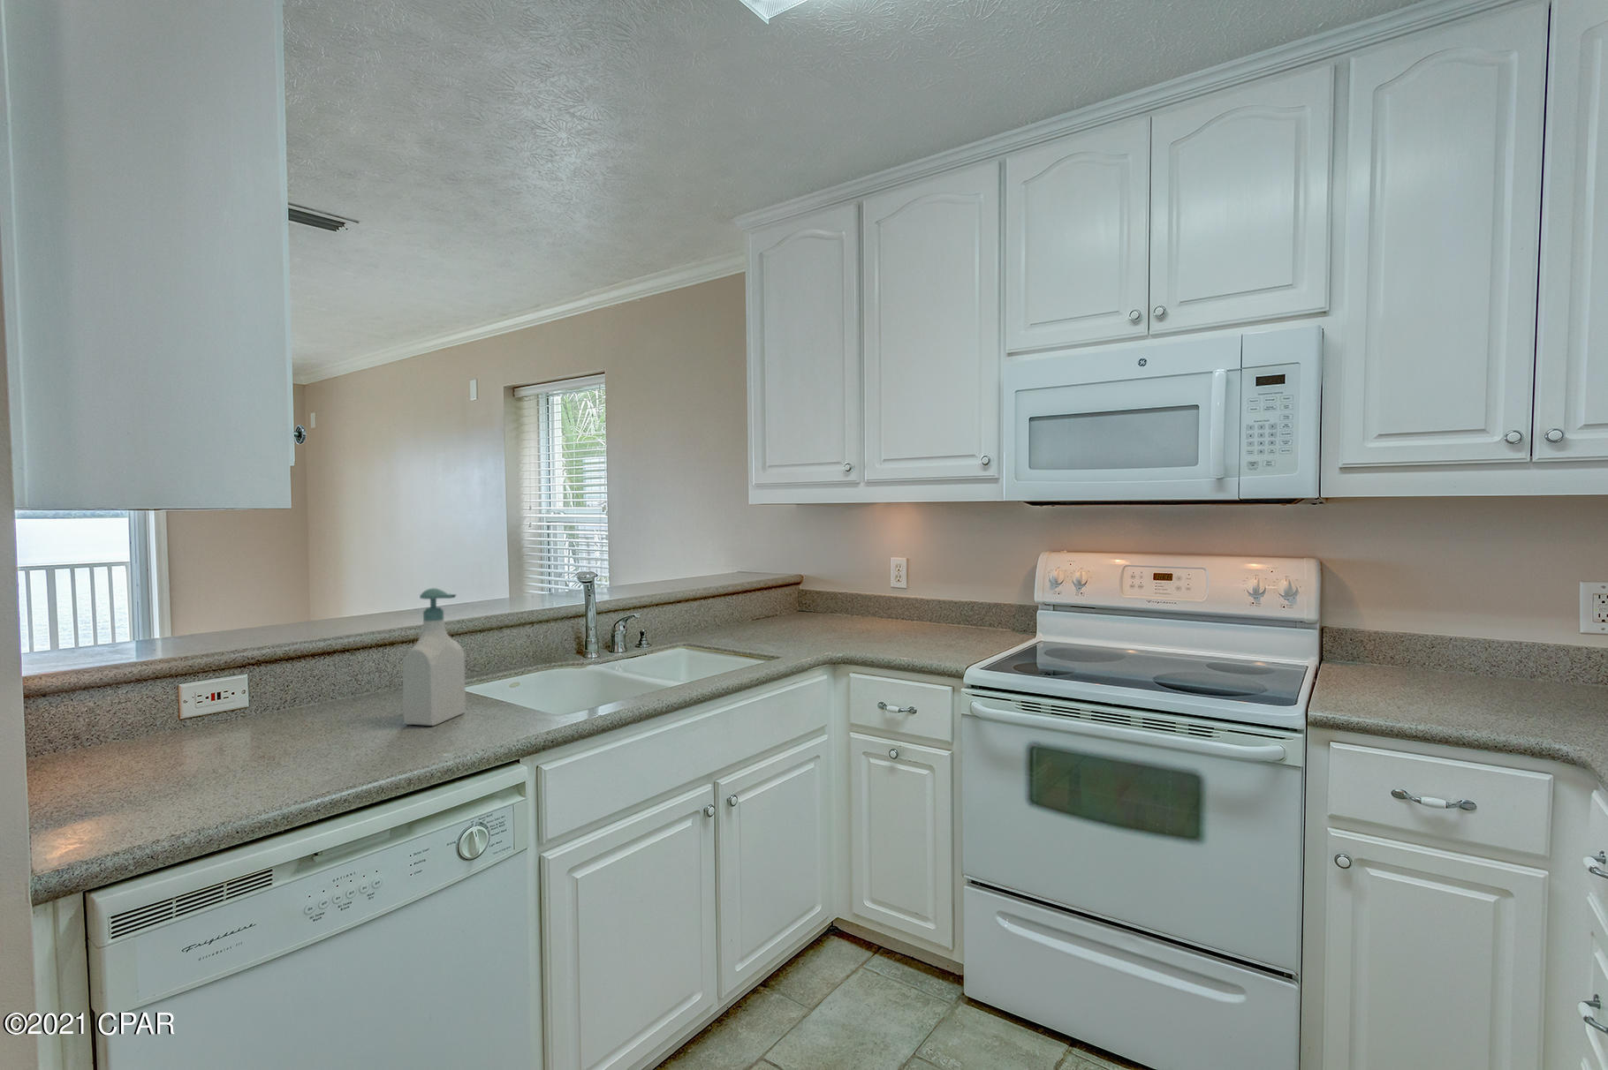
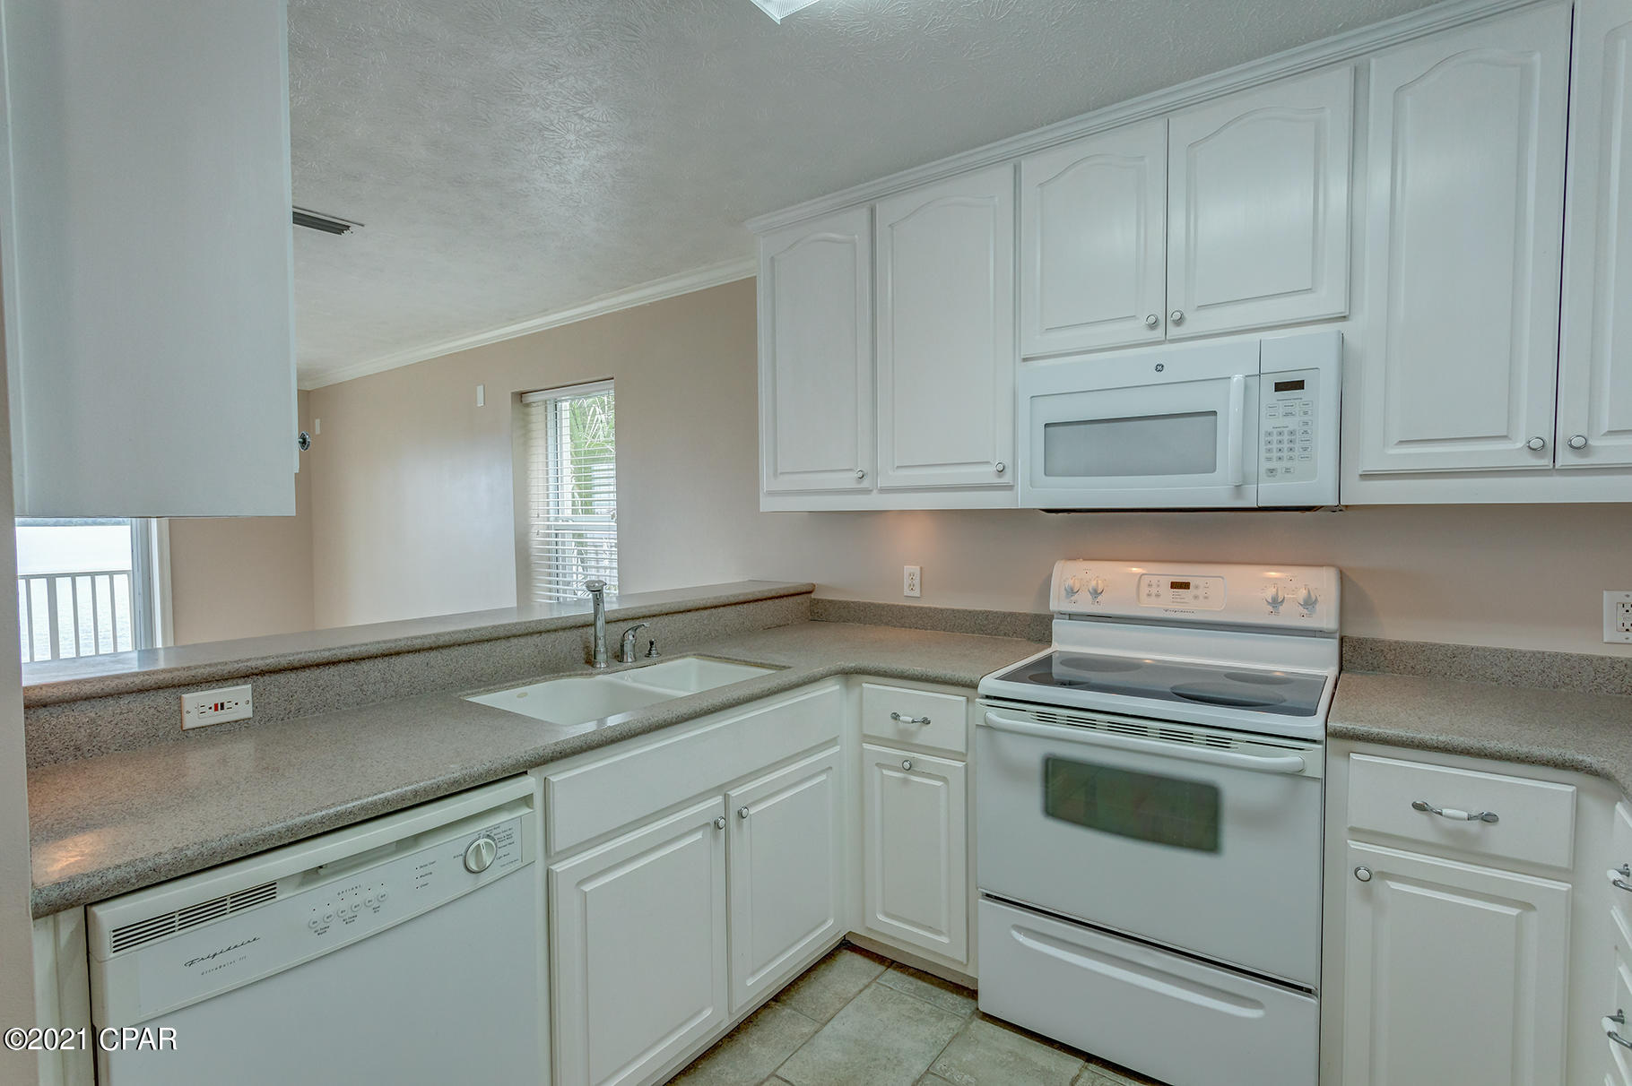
- soap bottle [401,588,466,726]
